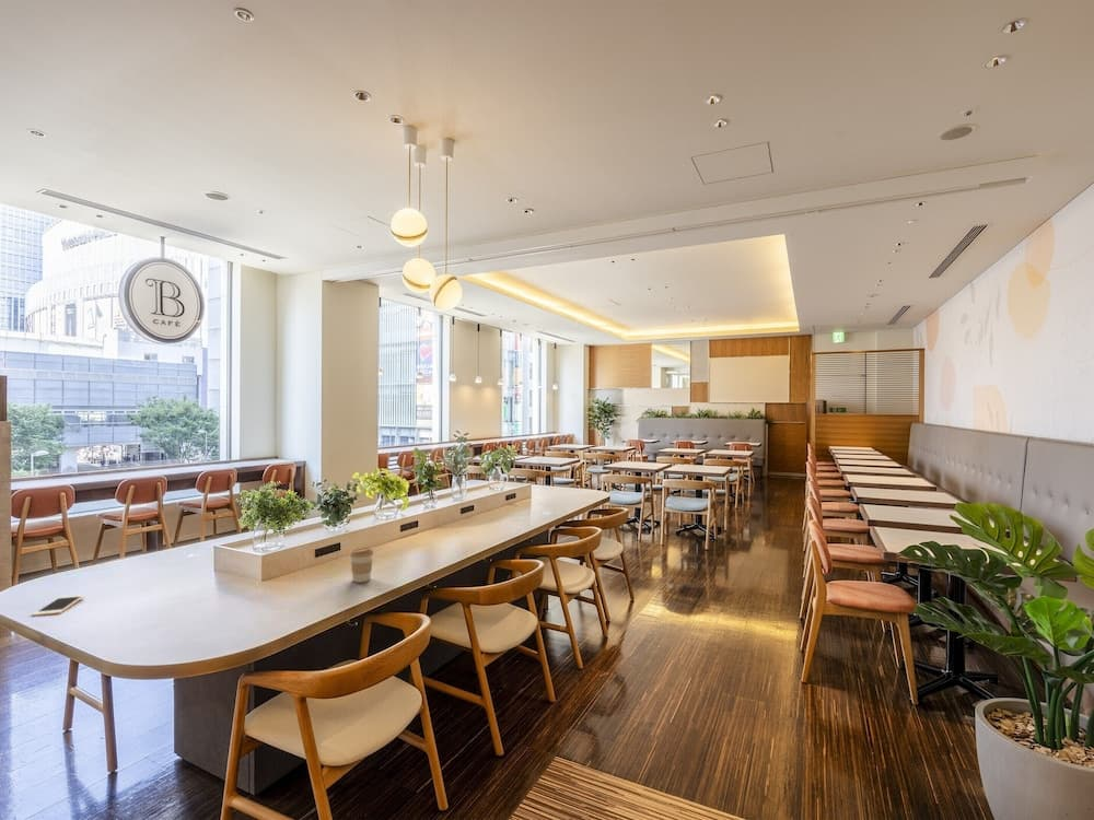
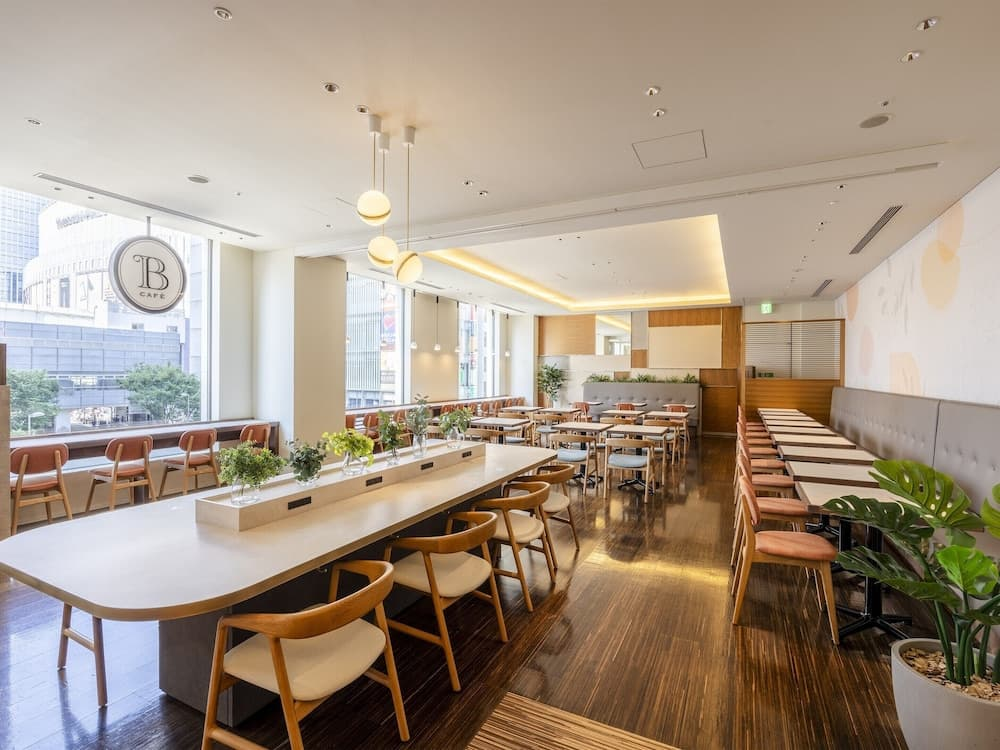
- cell phone [32,594,85,617]
- coffee cup [349,547,374,584]
